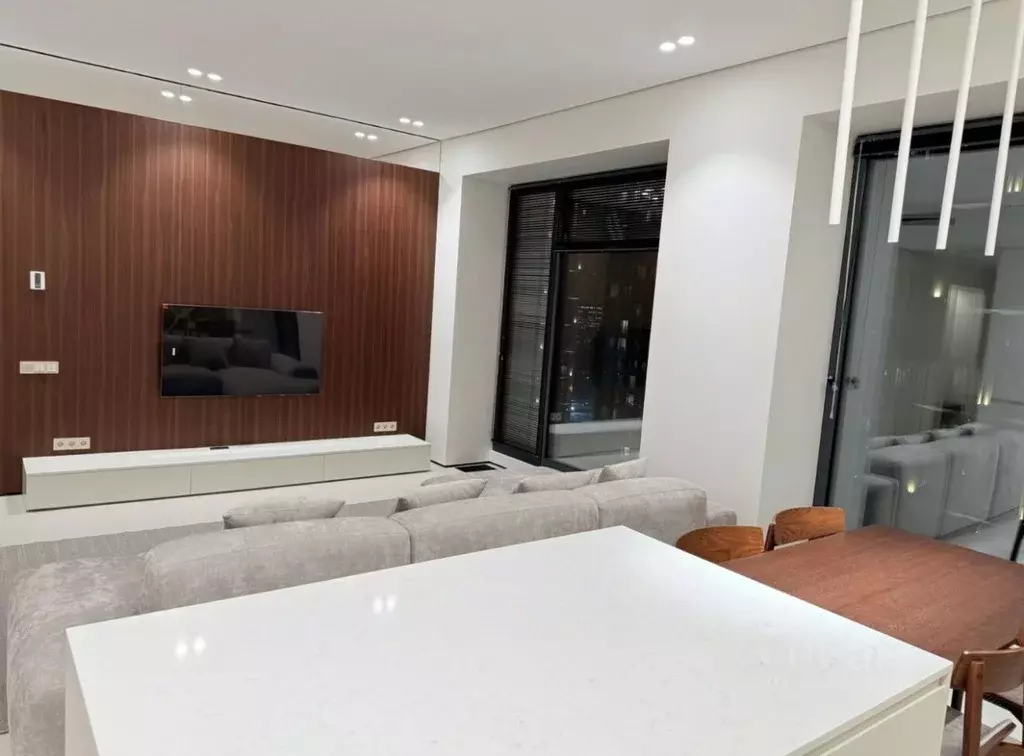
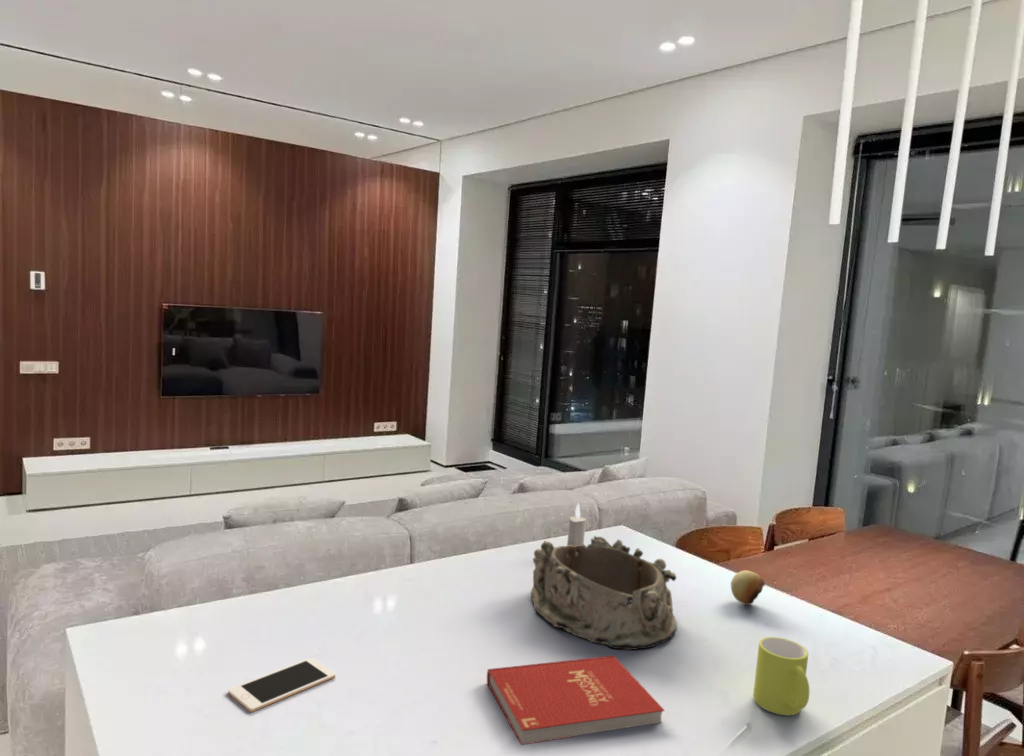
+ book [486,655,666,746]
+ candle [566,502,587,546]
+ fruit [730,569,766,606]
+ cell phone [227,657,337,713]
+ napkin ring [530,535,678,651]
+ mug [752,636,810,716]
